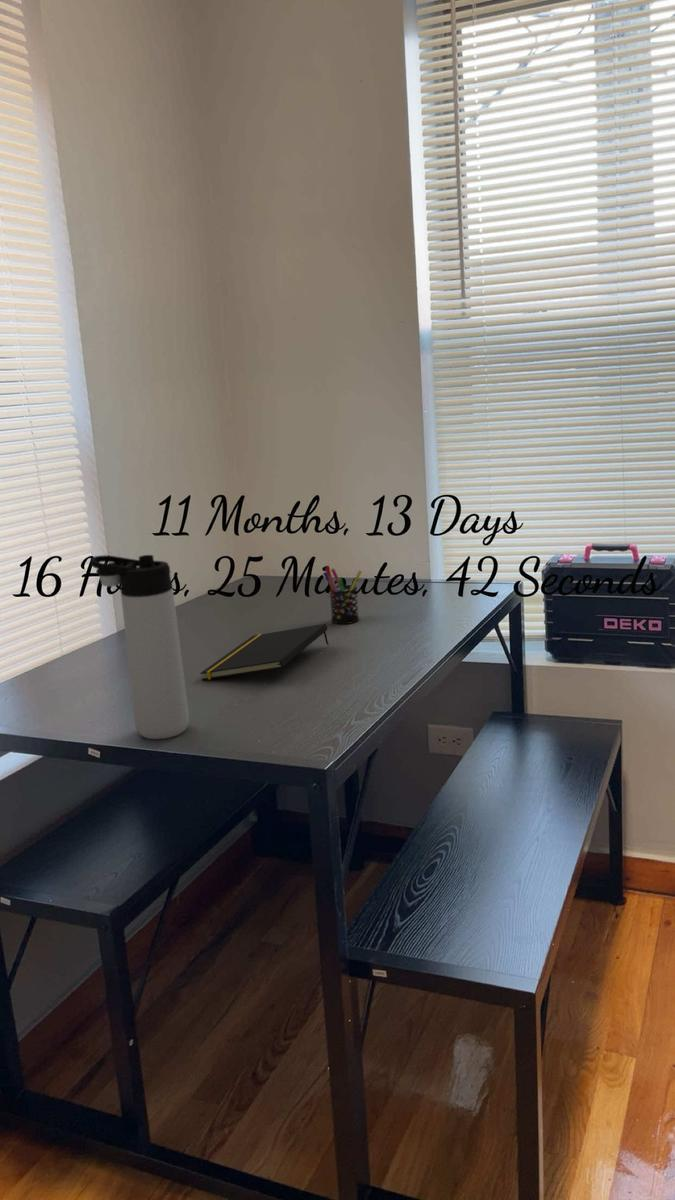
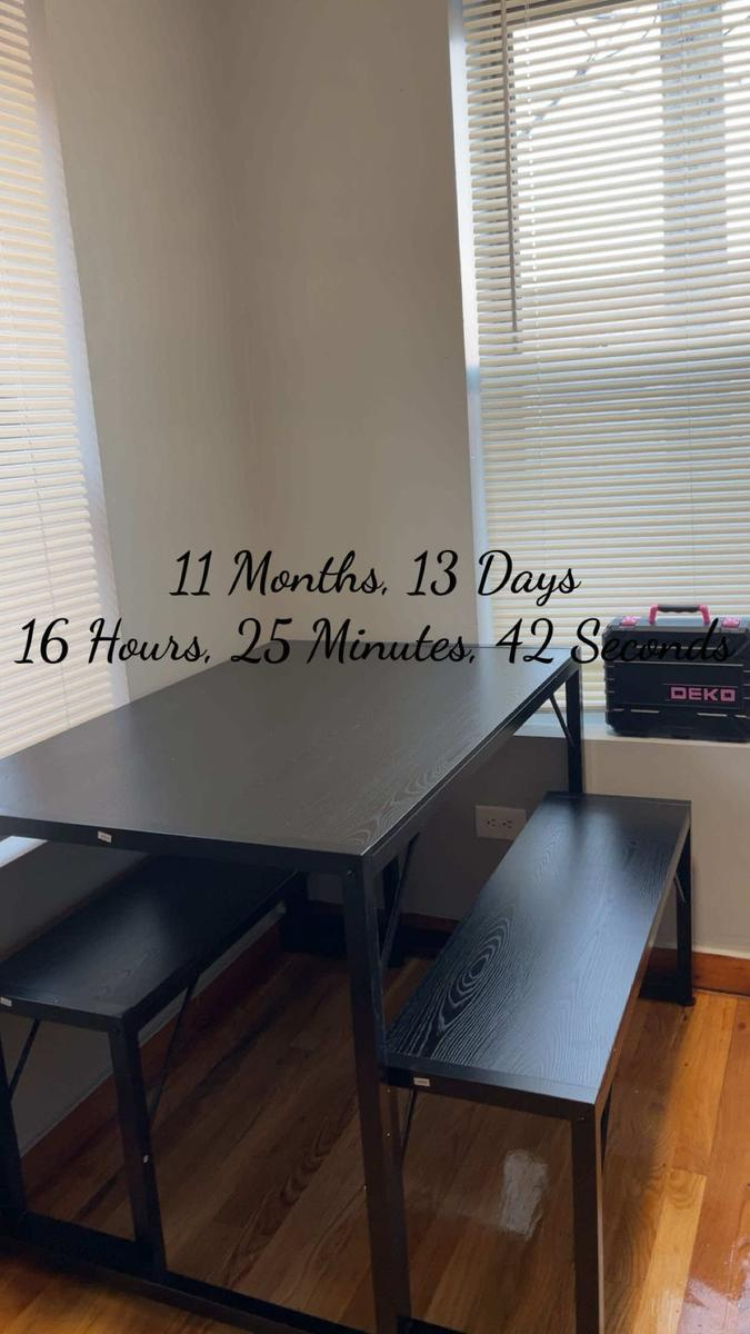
- pen holder [322,564,363,625]
- thermos bottle [90,554,190,740]
- notepad [199,623,329,681]
